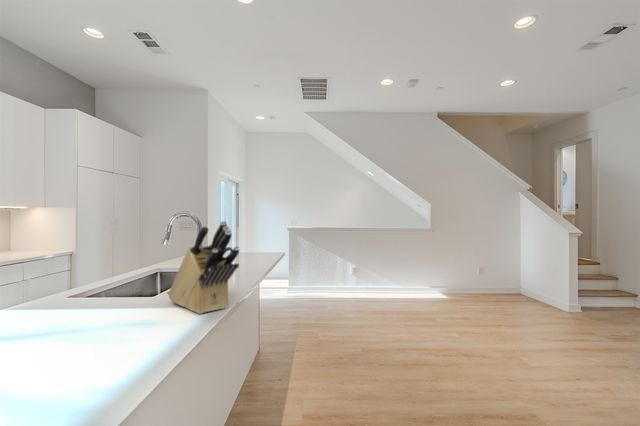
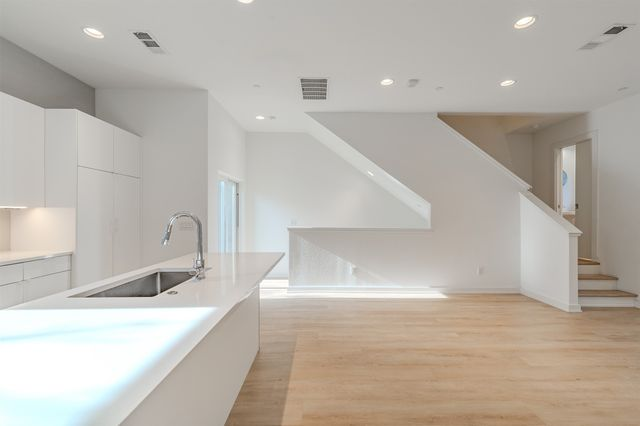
- knife block [167,220,240,315]
